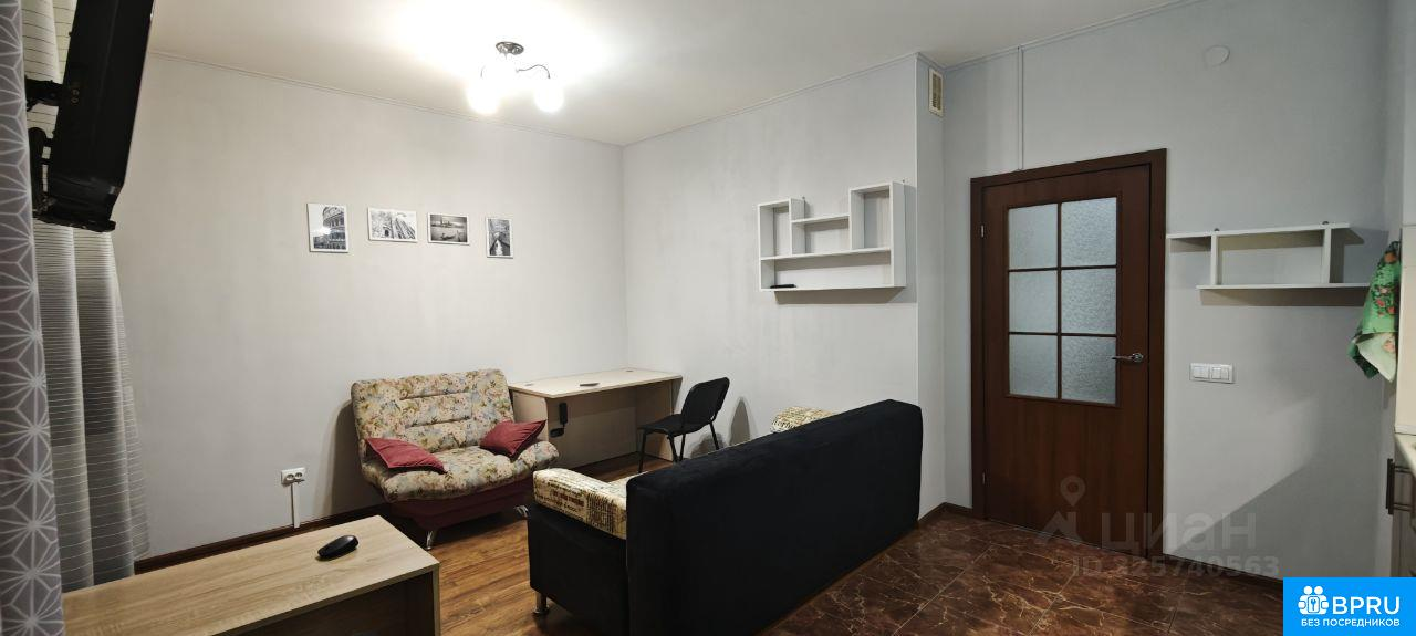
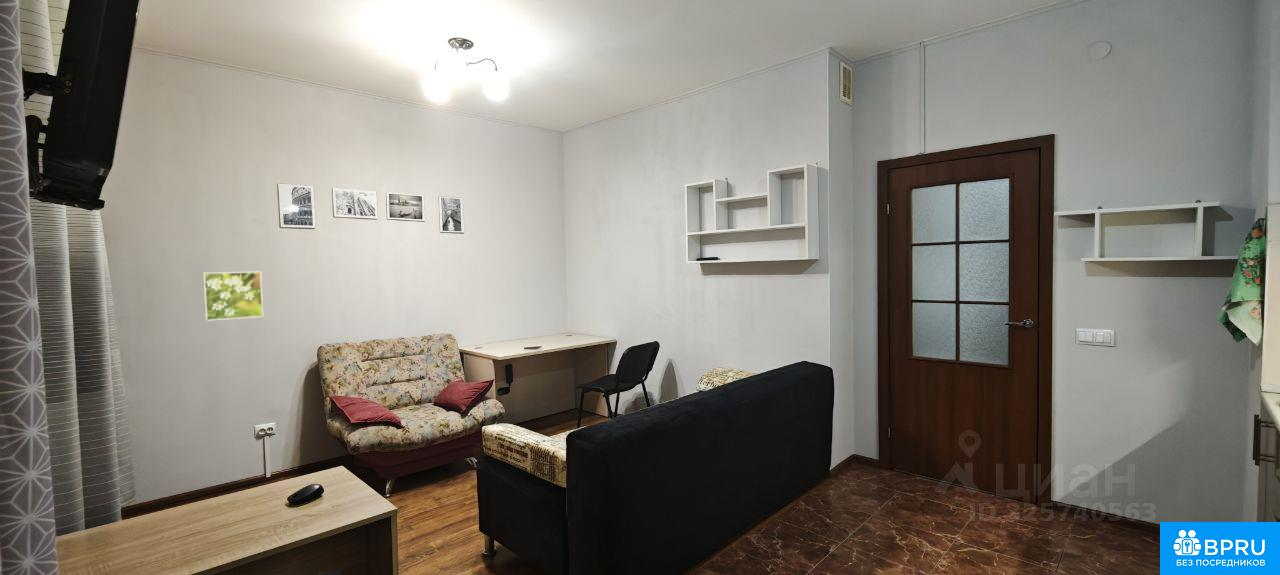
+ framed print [202,270,264,322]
